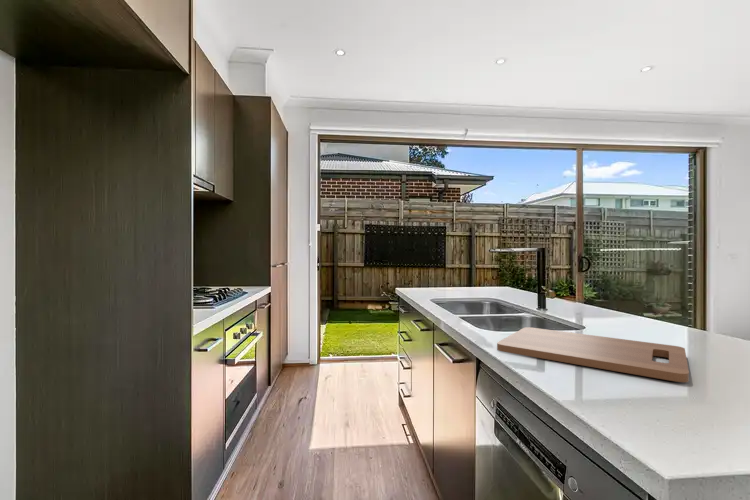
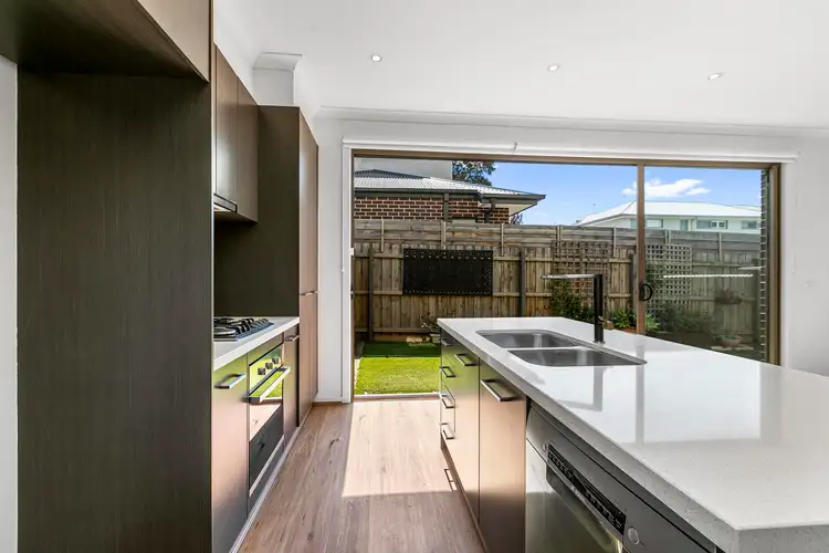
- cutting board [496,326,690,383]
